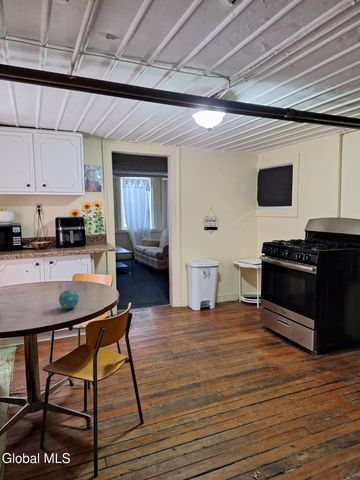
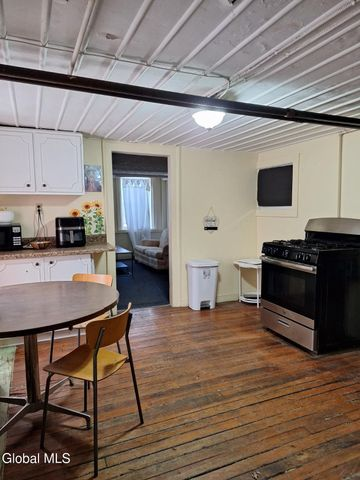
- decorative egg [58,289,80,310]
